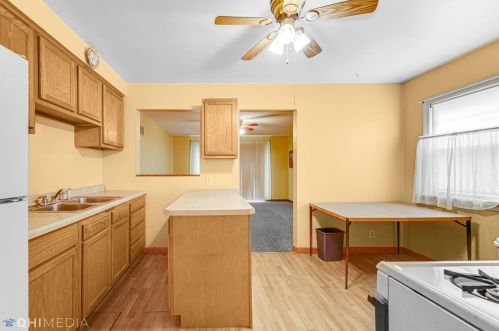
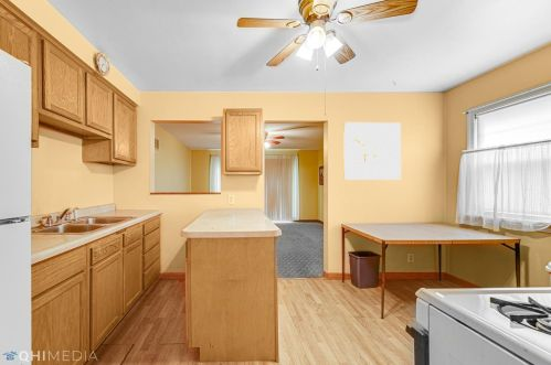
+ wall art [343,121,402,181]
